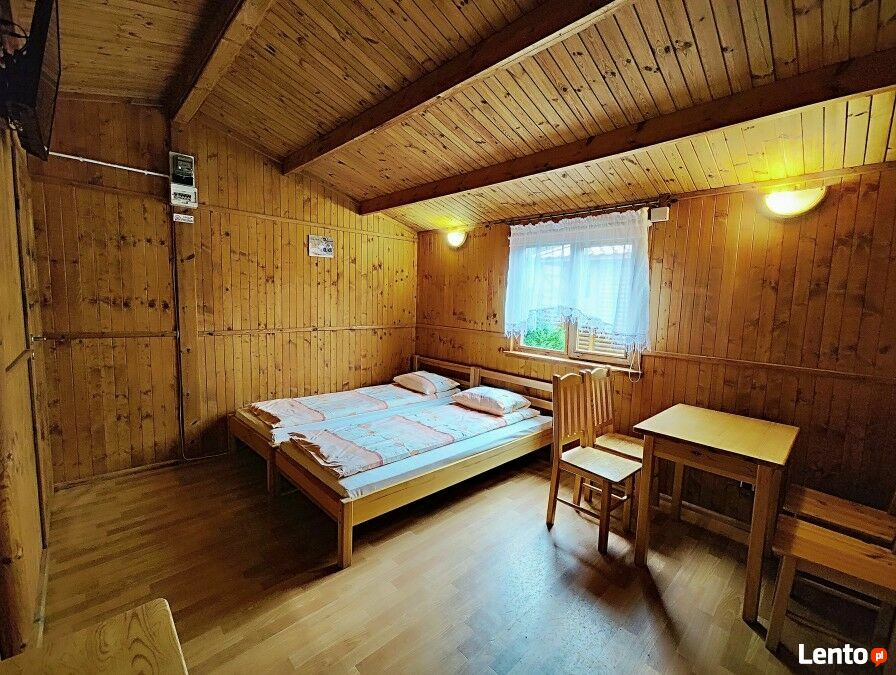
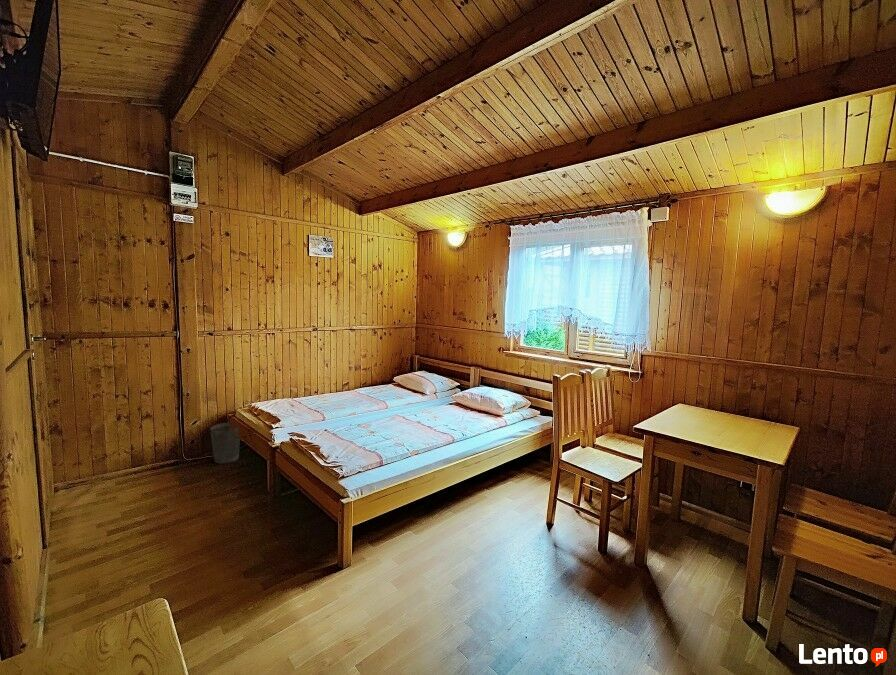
+ wastebasket [209,422,241,464]
